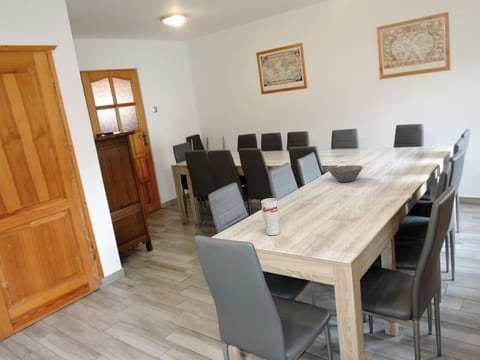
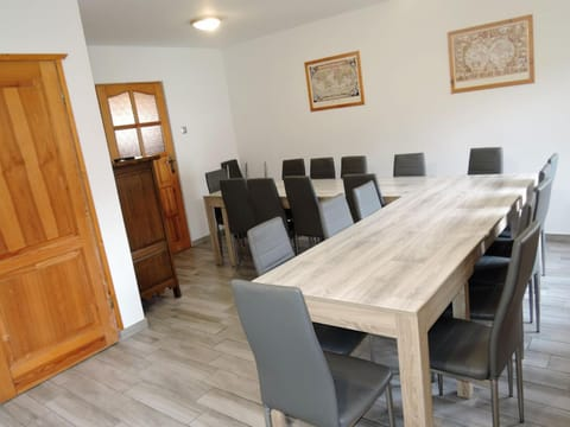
- cup [260,197,281,236]
- bowl [328,164,364,183]
